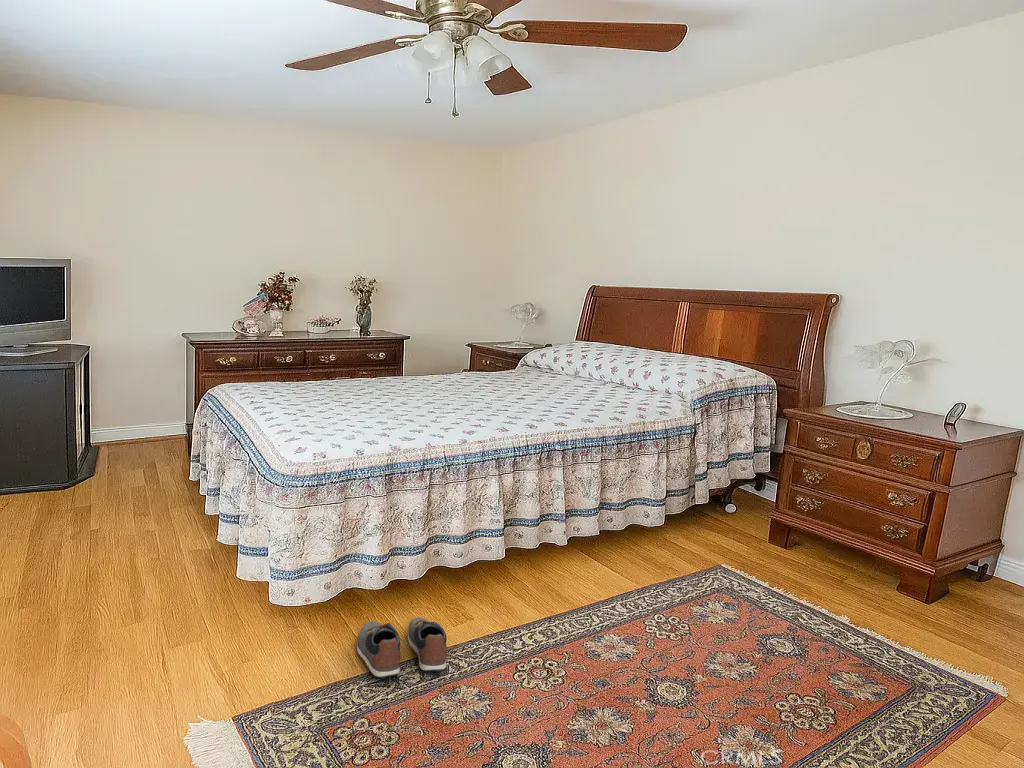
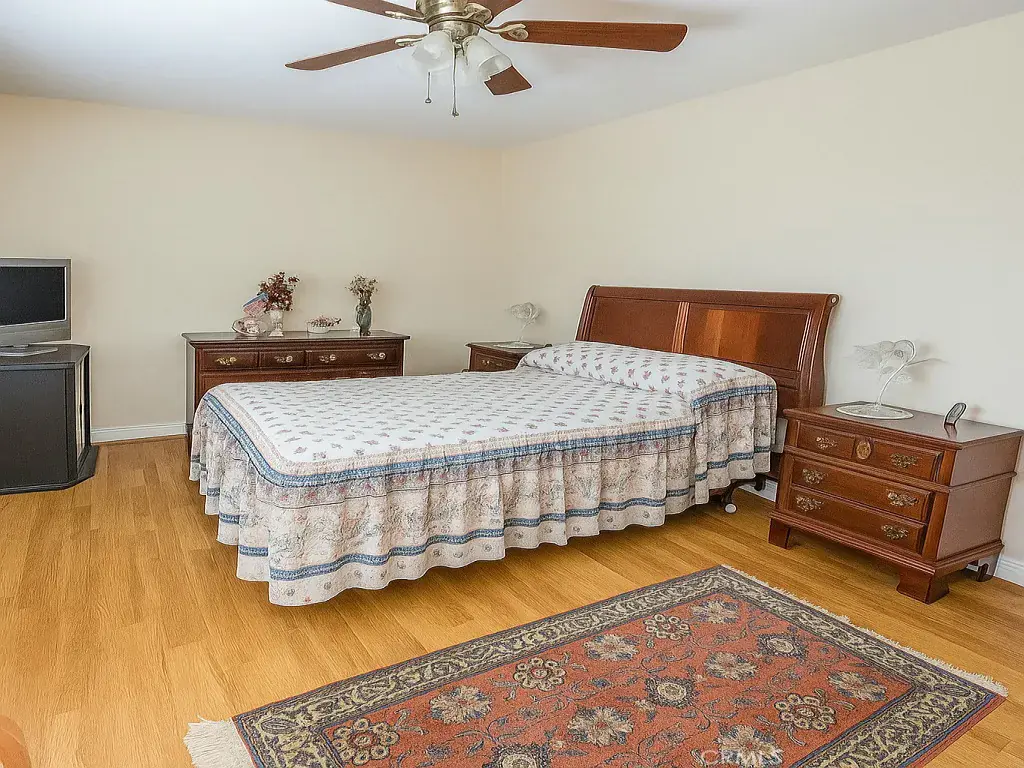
- shoe [356,616,448,679]
